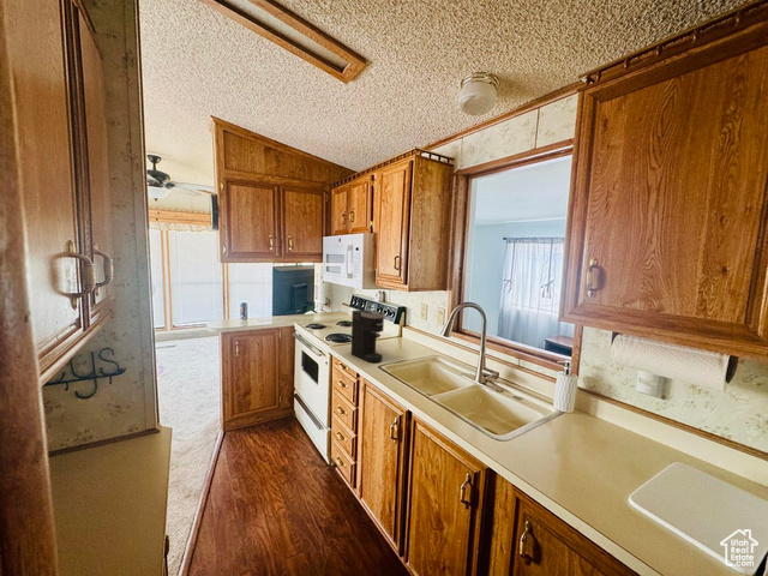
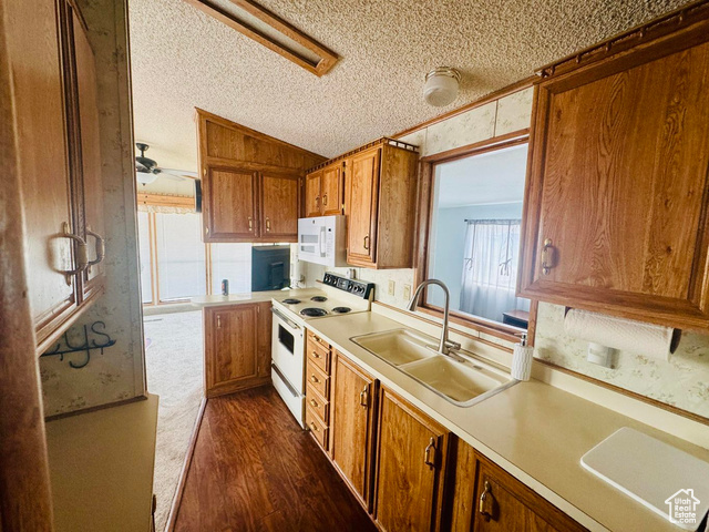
- coffee maker [350,308,386,364]
